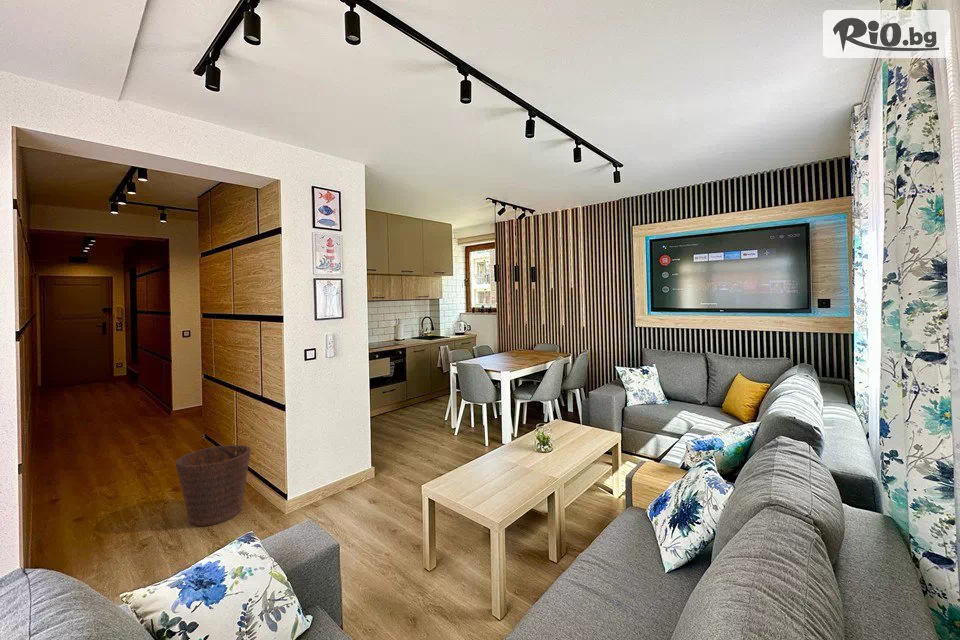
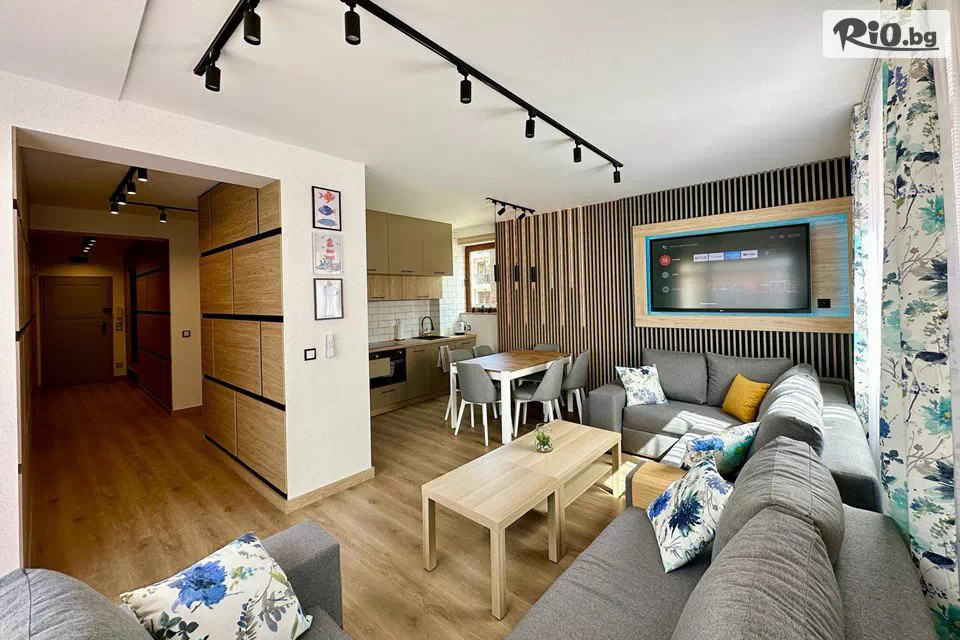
- basket [174,444,252,527]
